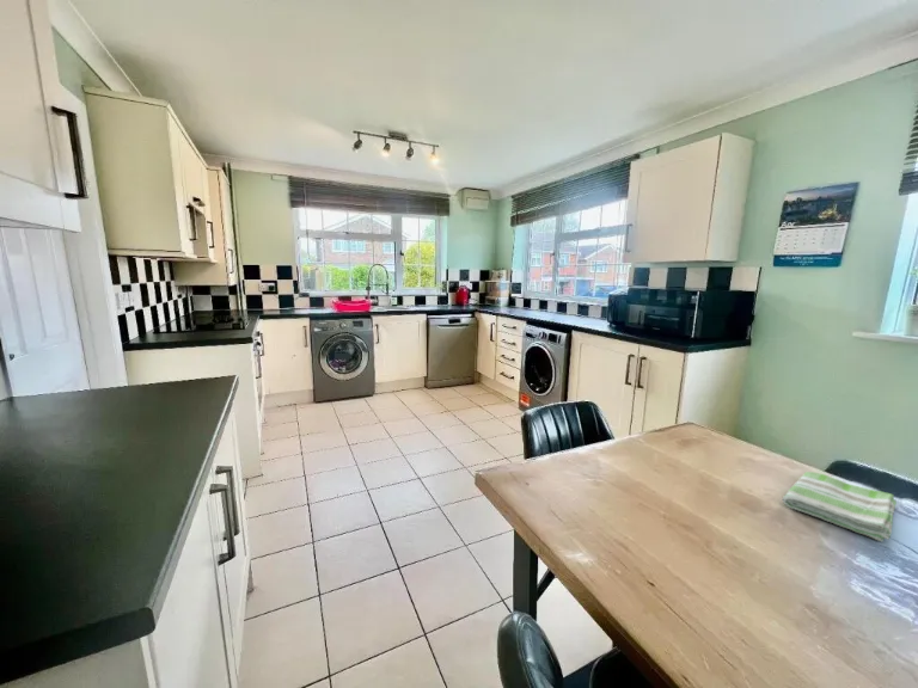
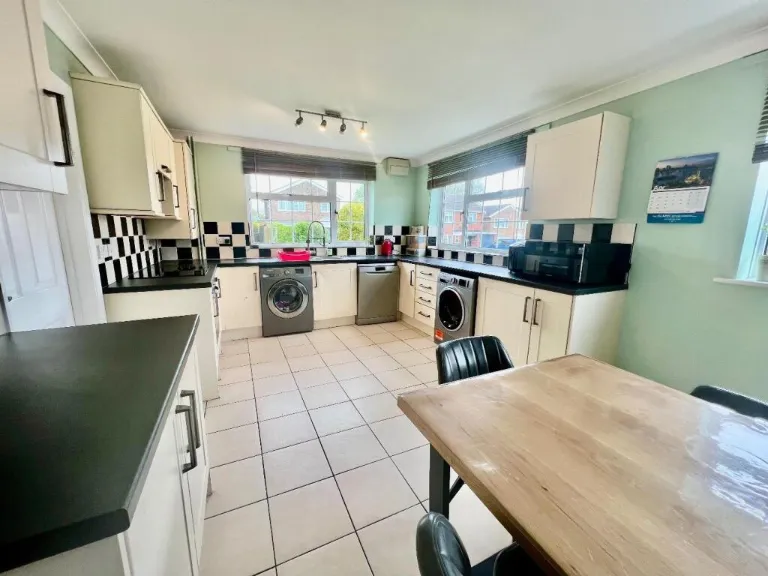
- dish towel [782,471,898,542]
